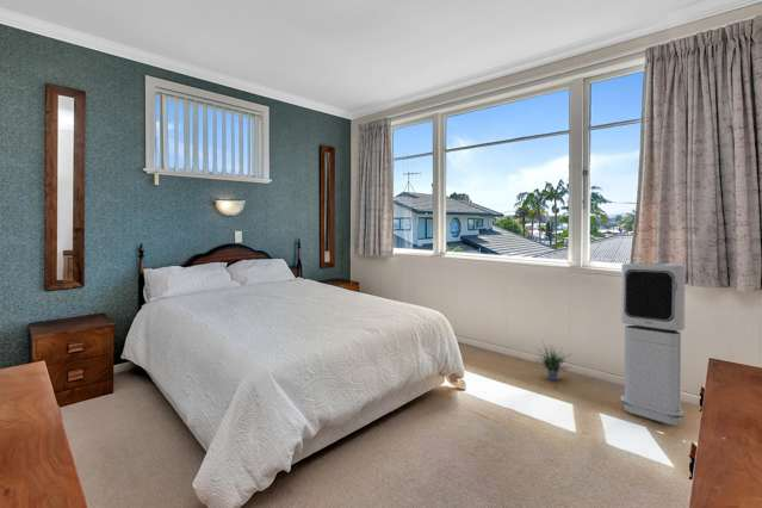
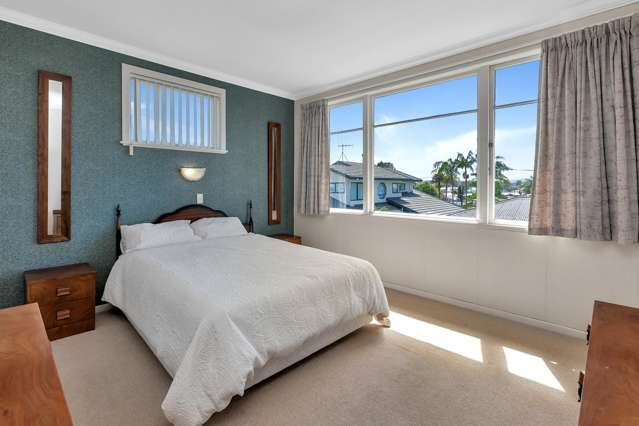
- air purifier [619,262,687,426]
- potted plant [533,340,574,382]
